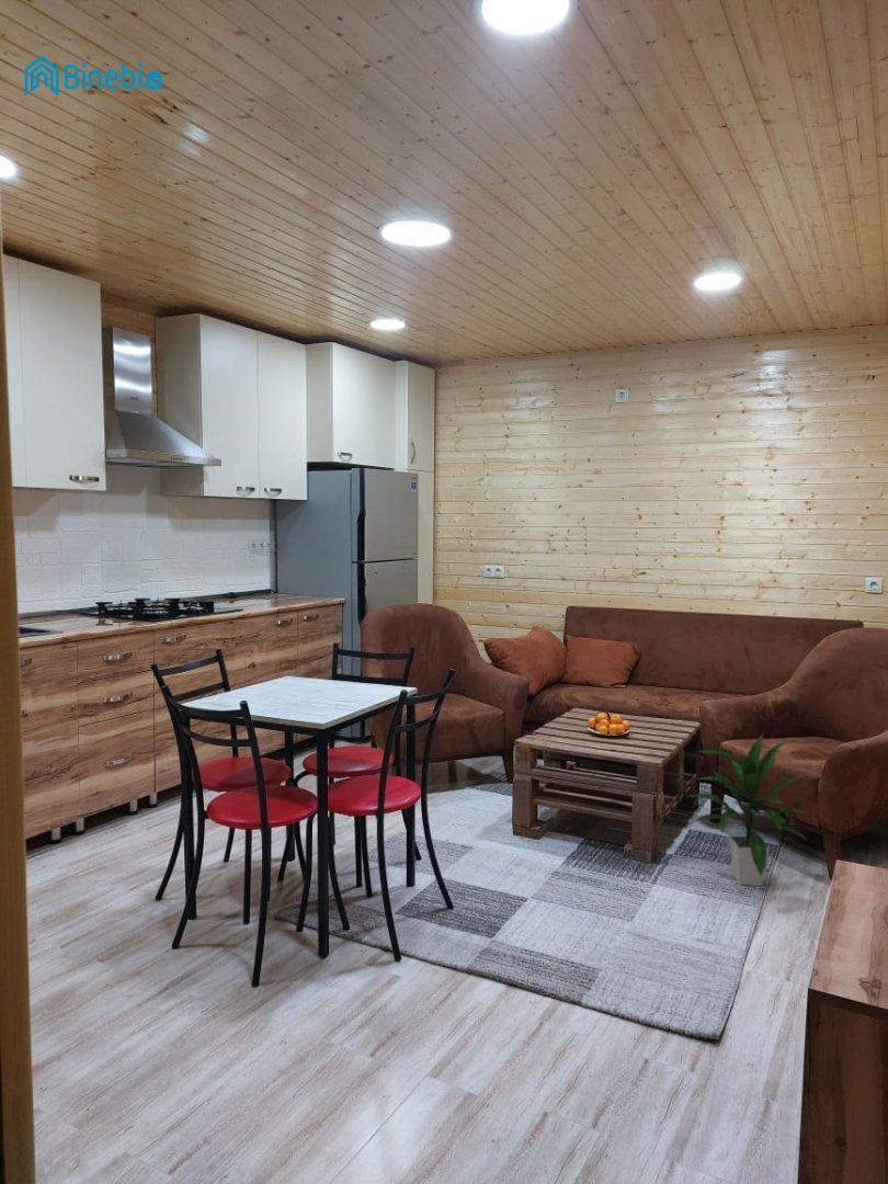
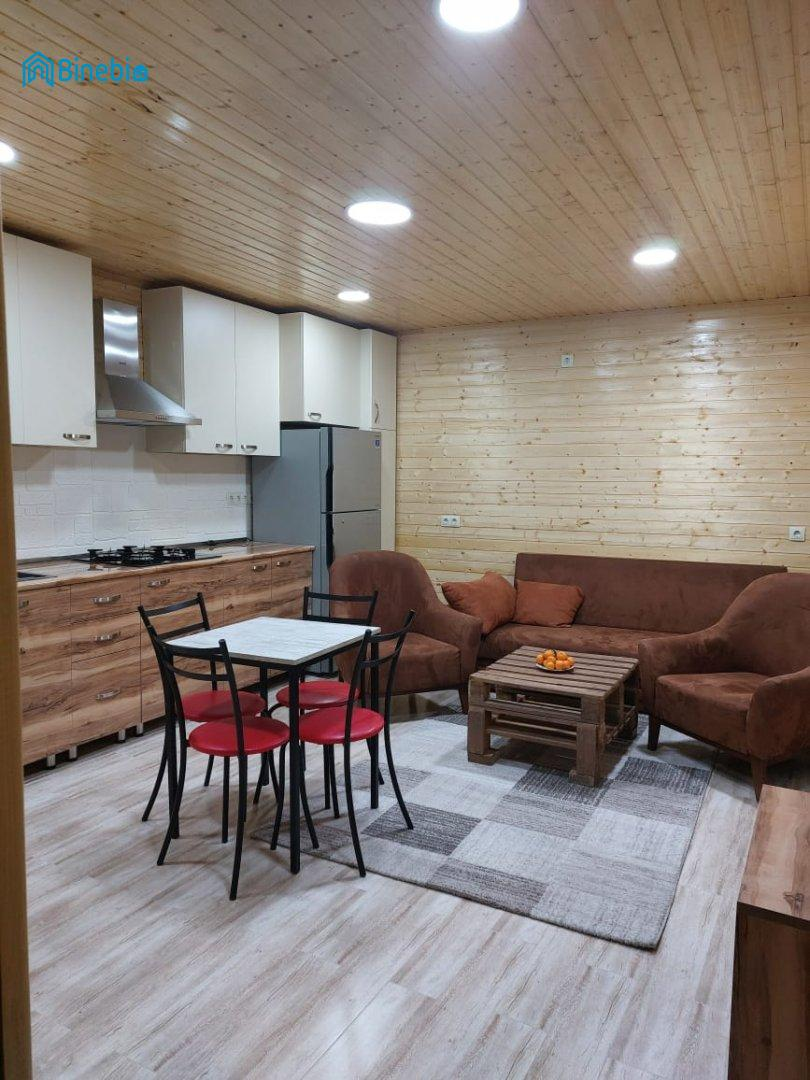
- indoor plant [687,733,808,887]
